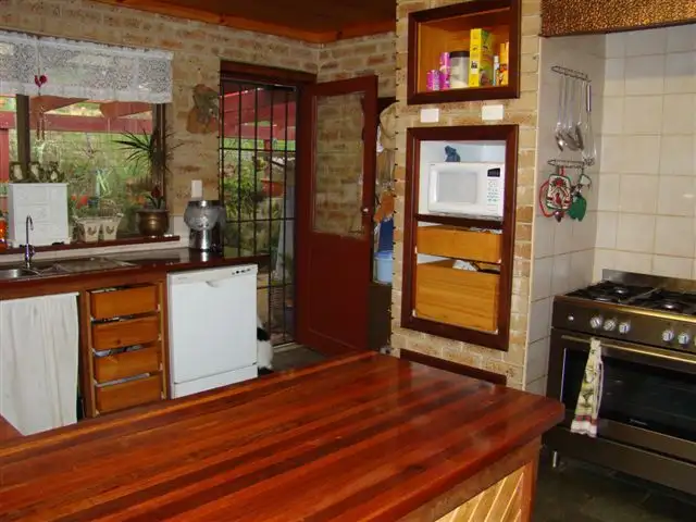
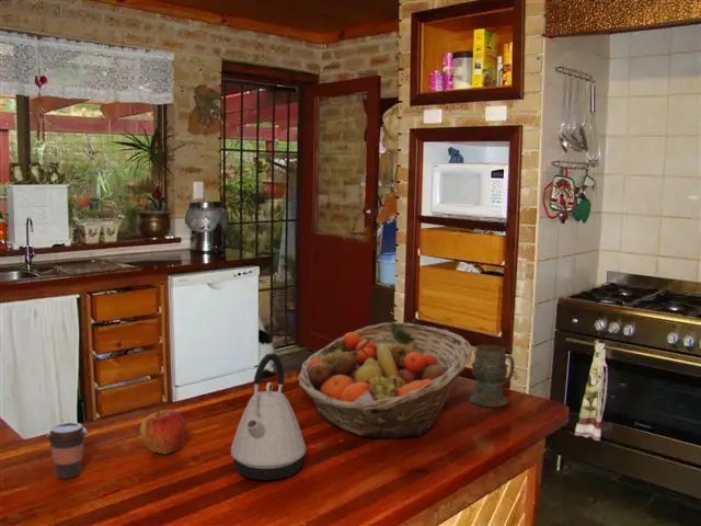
+ apple [139,407,186,455]
+ mug [469,344,516,408]
+ fruit basket [297,321,473,438]
+ kettle [230,352,307,481]
+ coffee cup [45,422,89,480]
